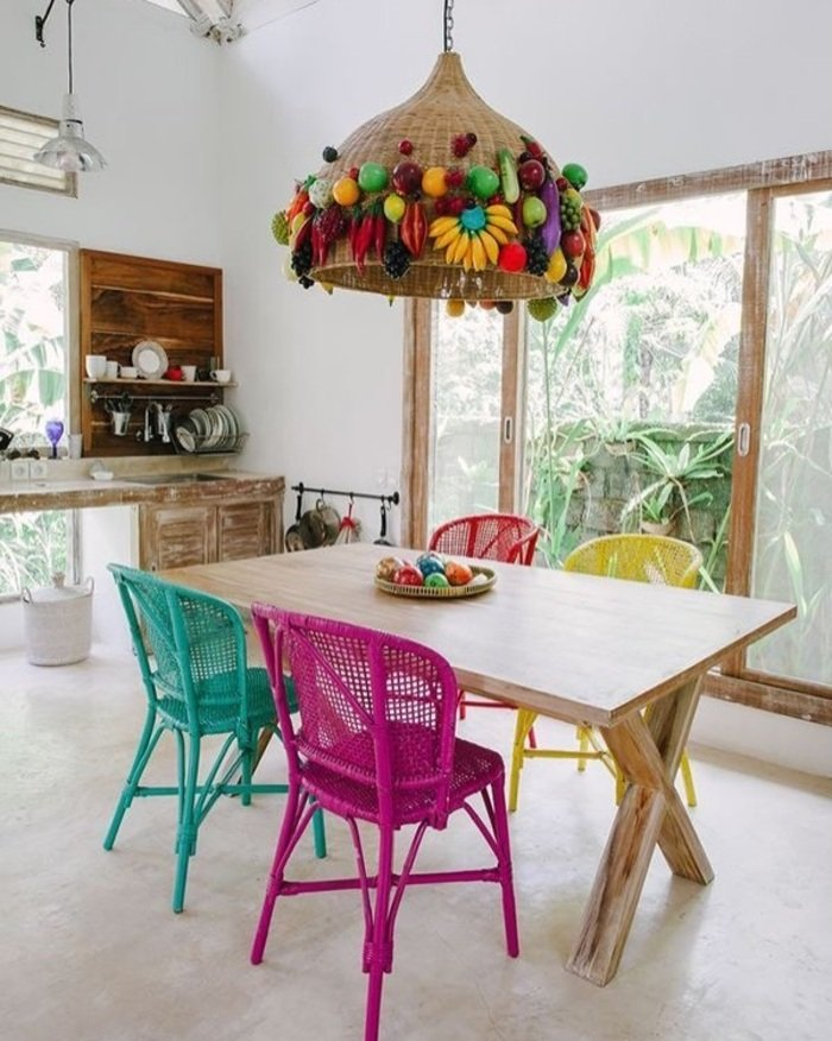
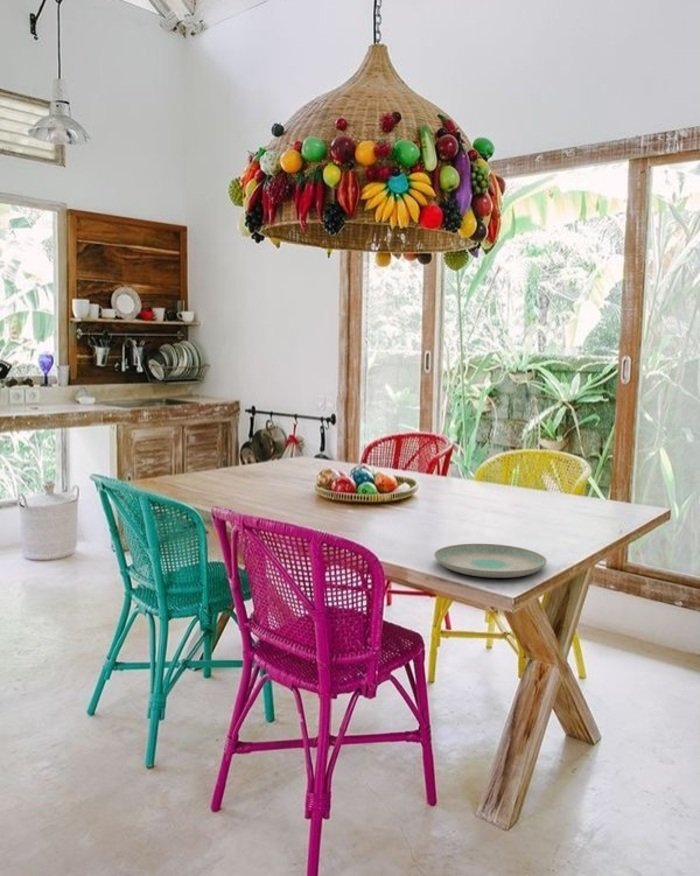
+ plate [433,543,548,579]
